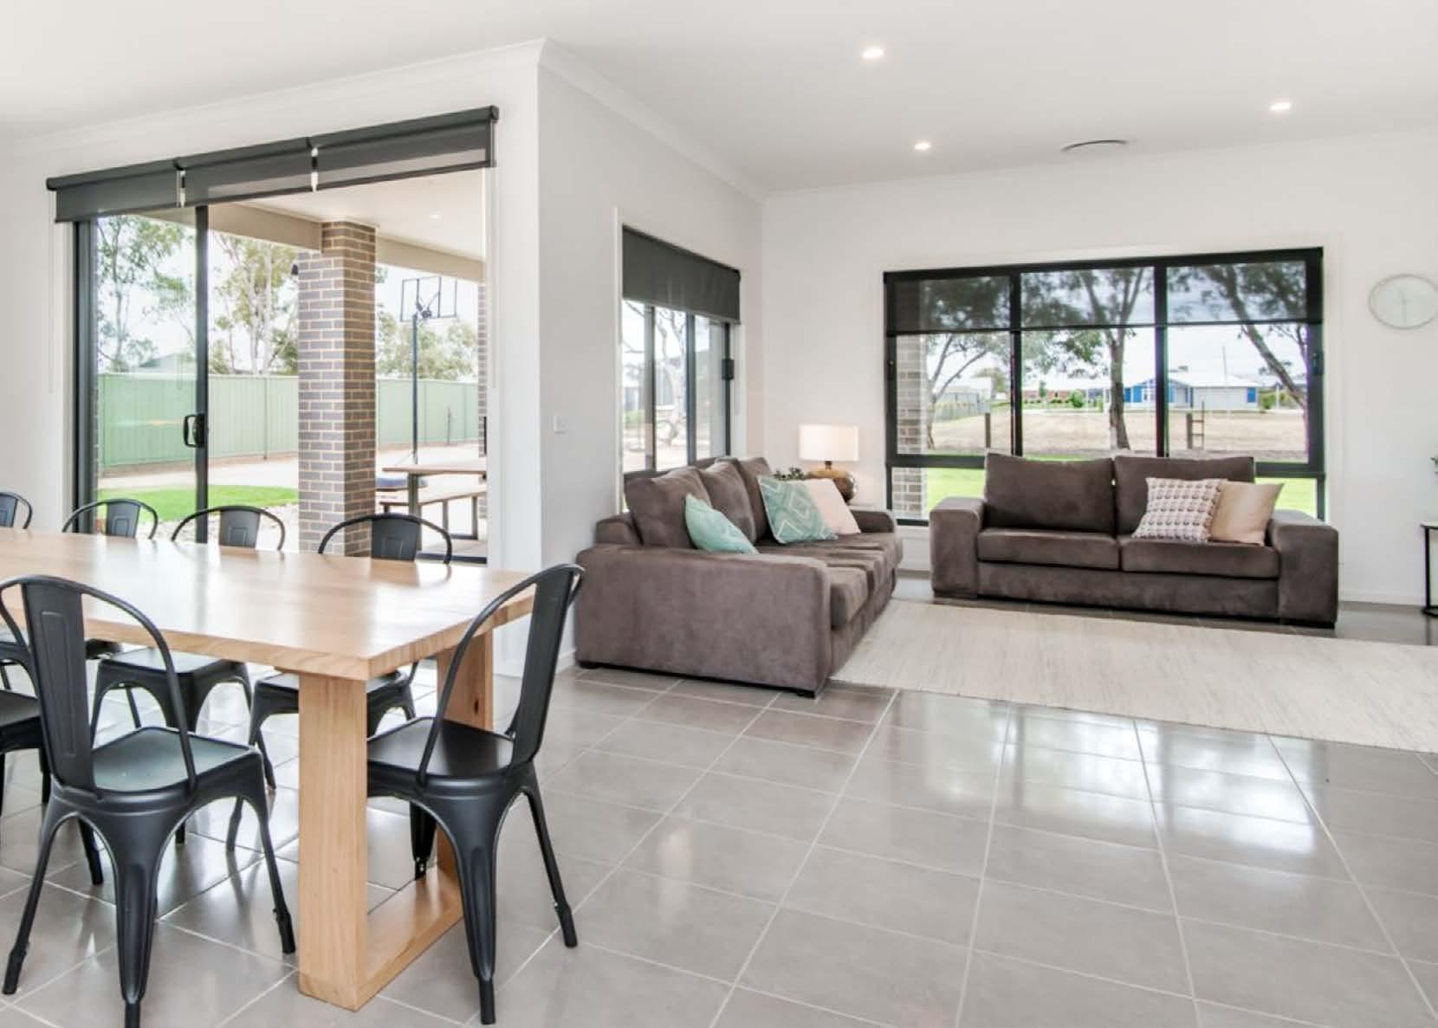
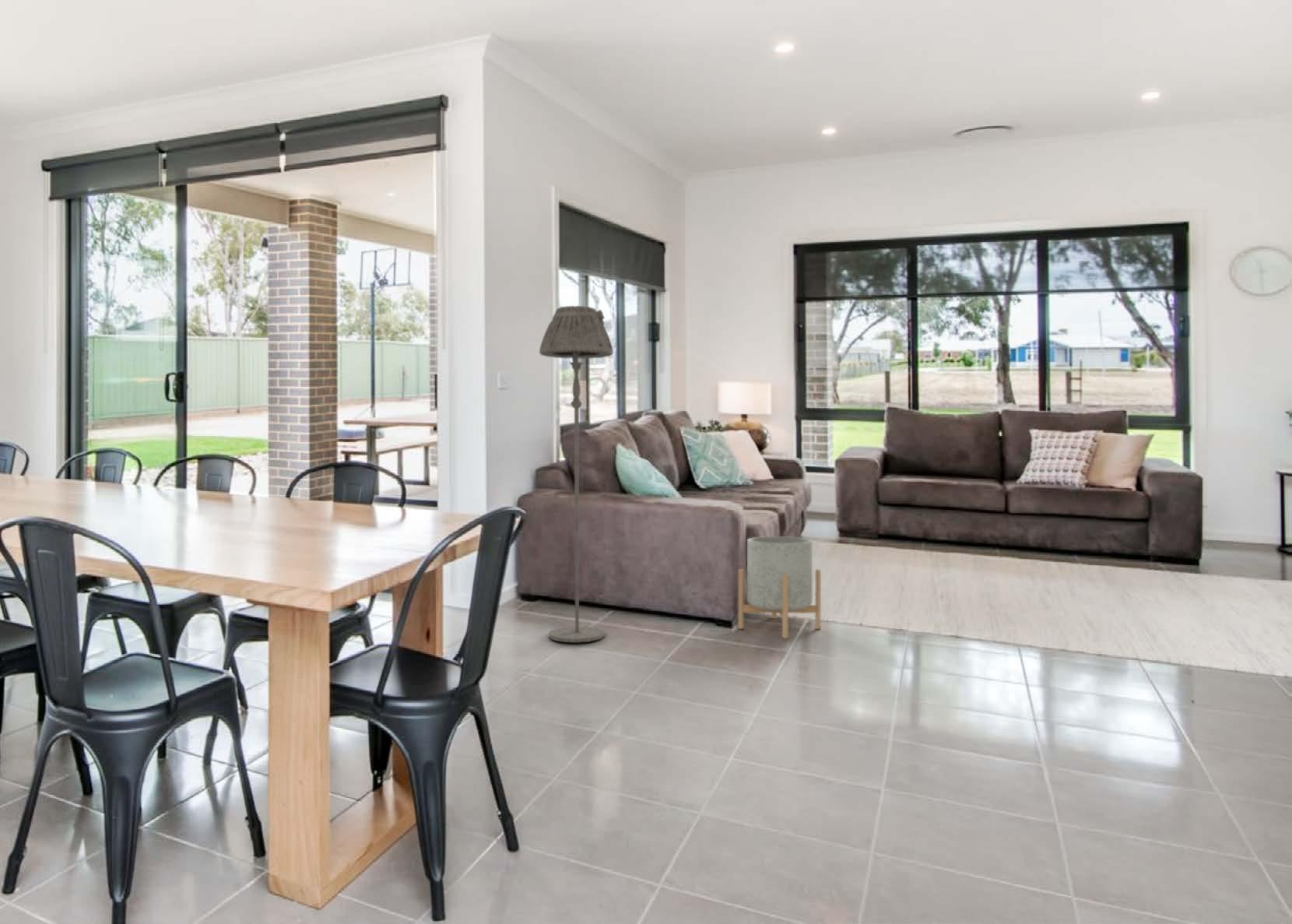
+ floor lamp [539,305,614,643]
+ planter [738,536,822,639]
